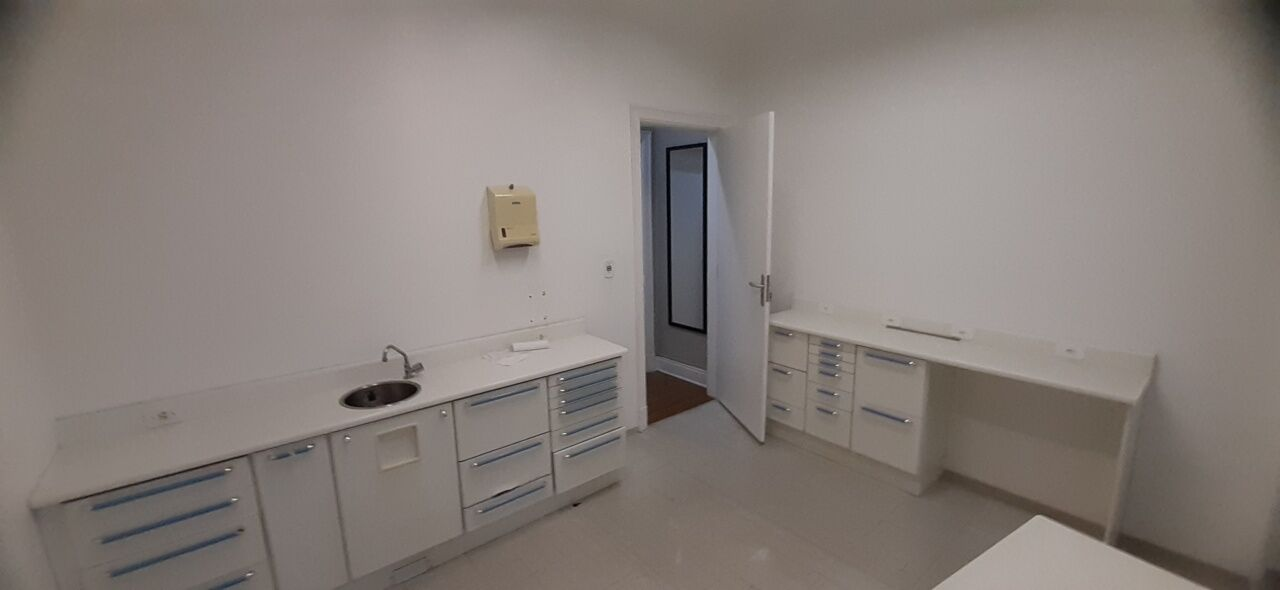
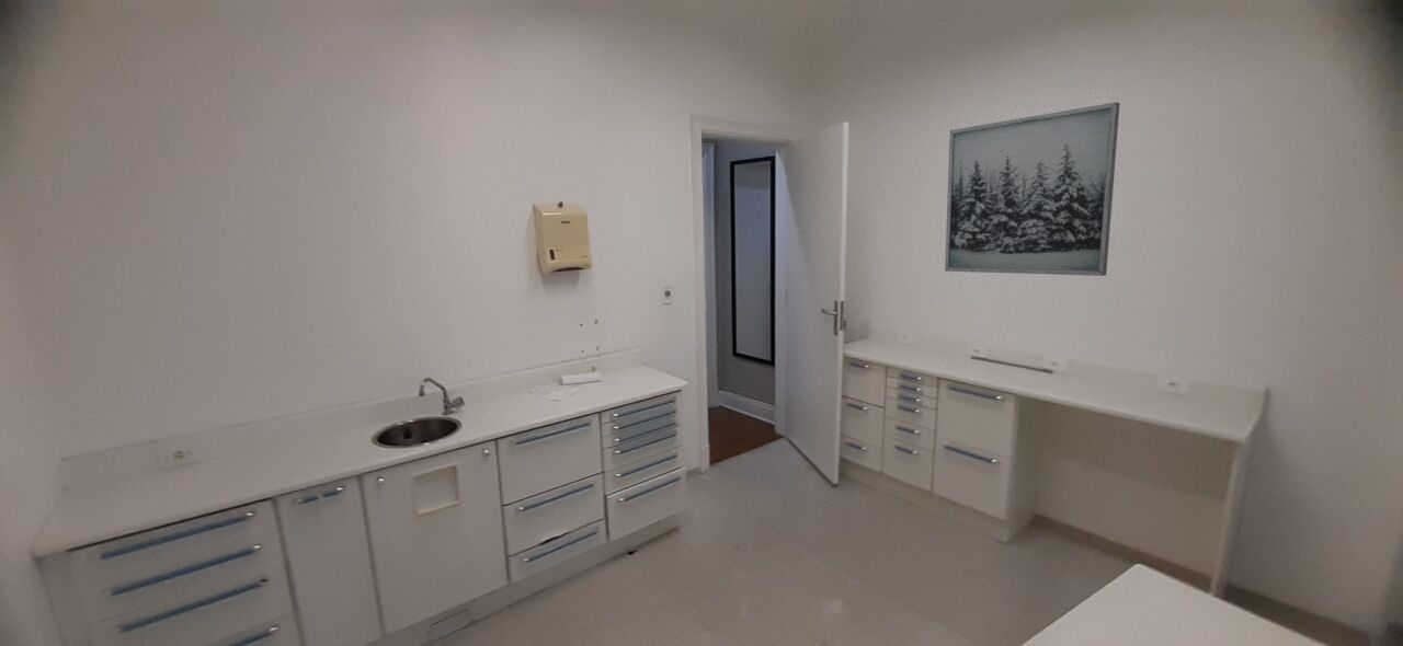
+ wall art [944,101,1120,277]
